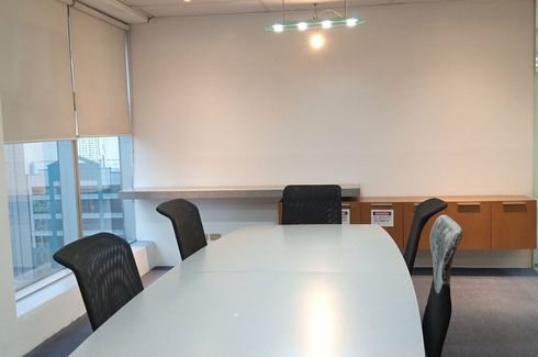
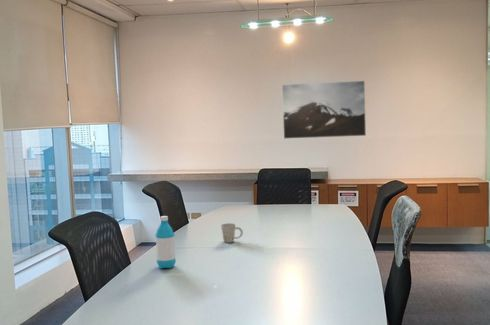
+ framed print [281,80,367,140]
+ mug [220,222,244,244]
+ water bottle [154,215,177,269]
